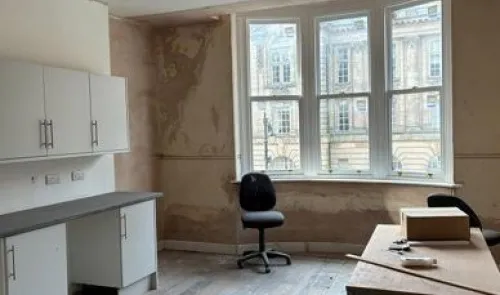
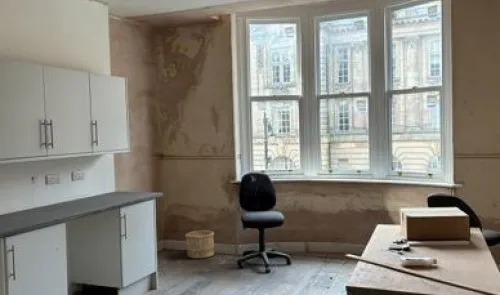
+ wooden bucket [184,229,215,259]
